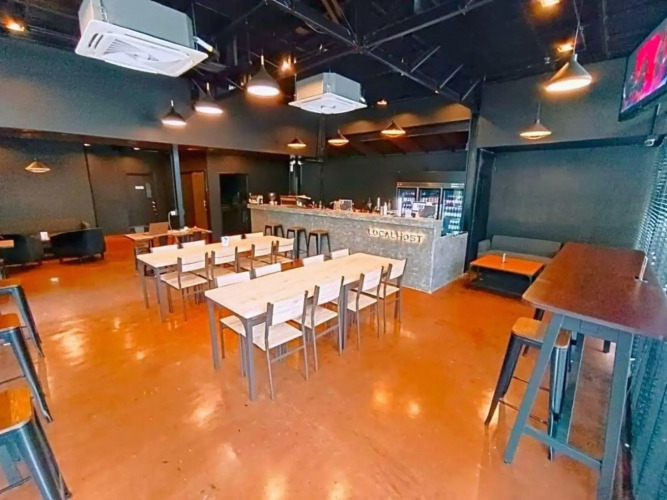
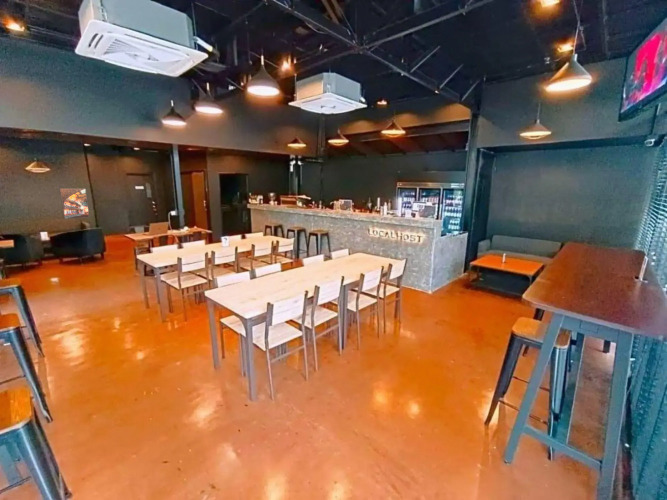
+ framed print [59,187,91,220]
